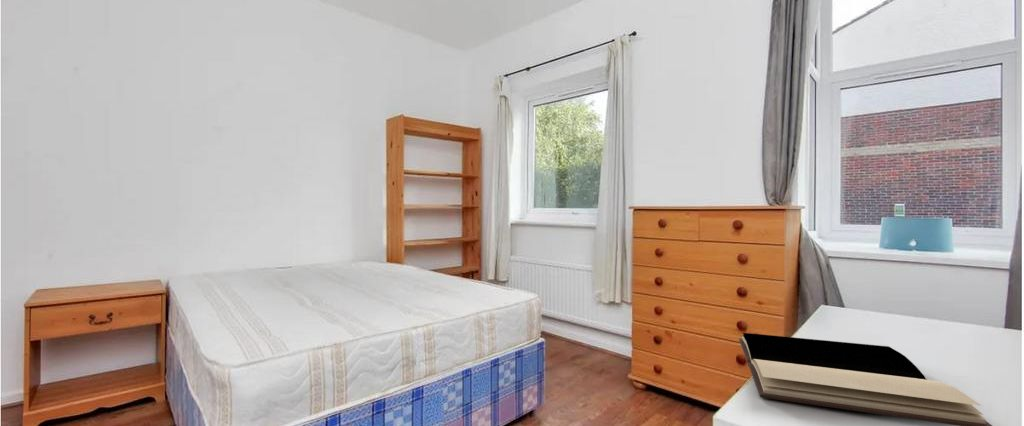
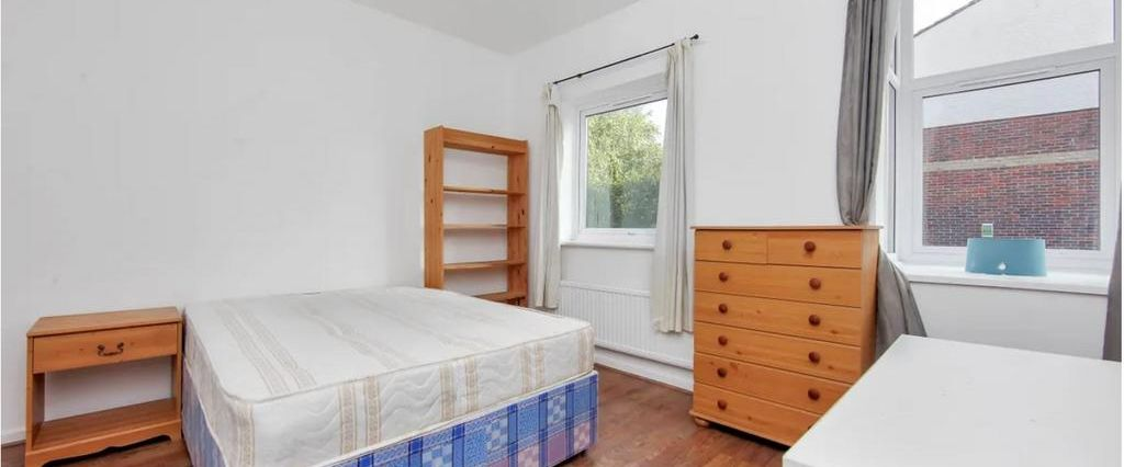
- book [738,332,993,426]
